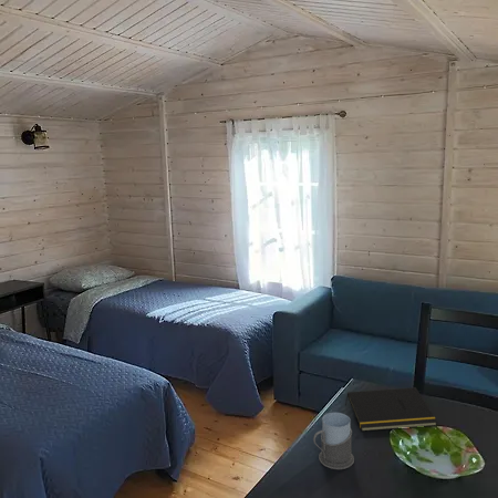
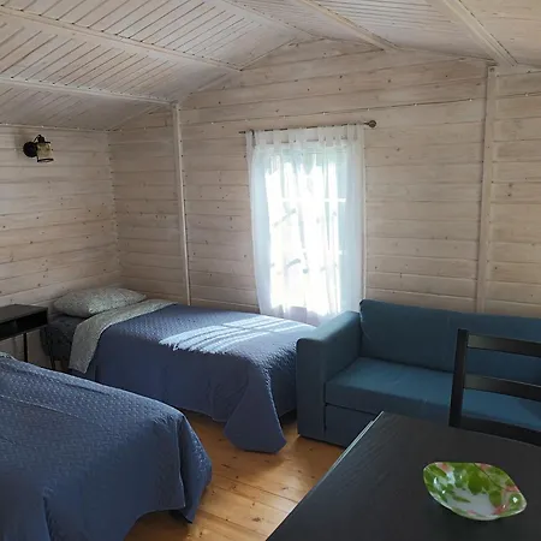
- mug [312,412,355,470]
- notepad [344,386,438,433]
